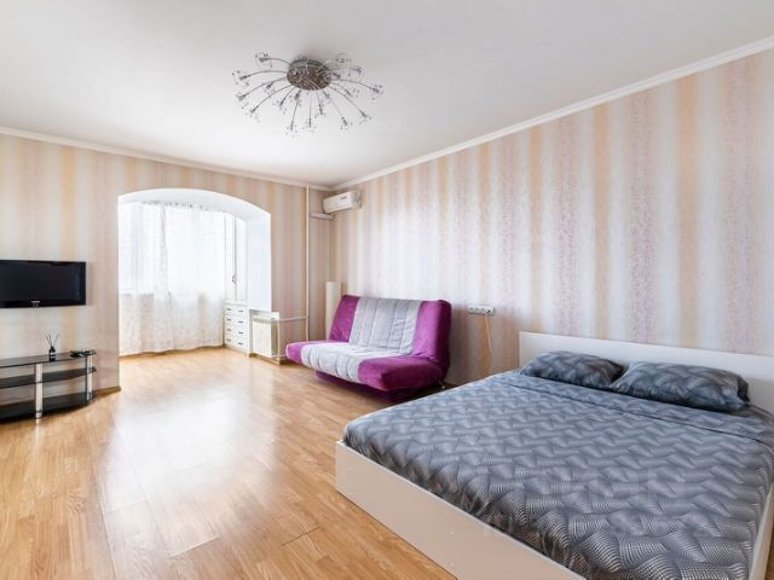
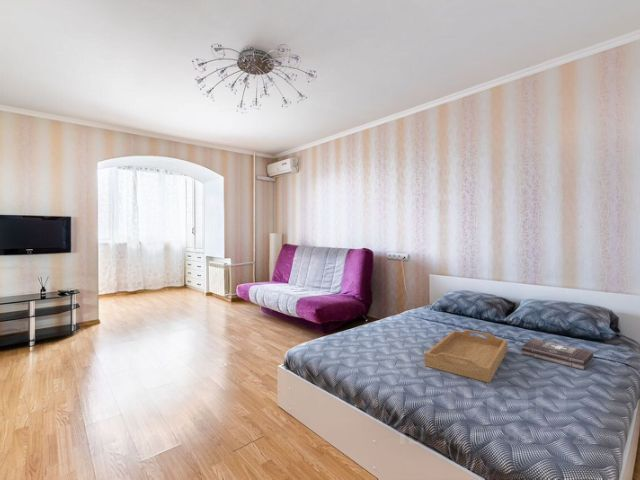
+ serving tray [424,329,508,384]
+ first aid kit [521,338,594,371]
